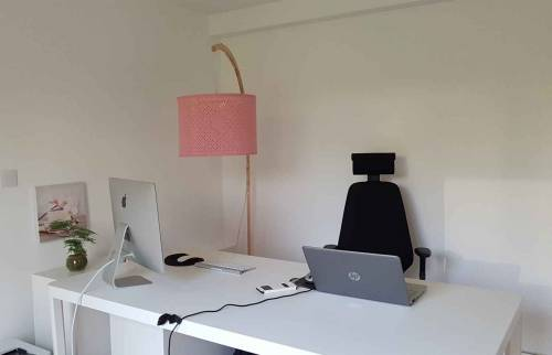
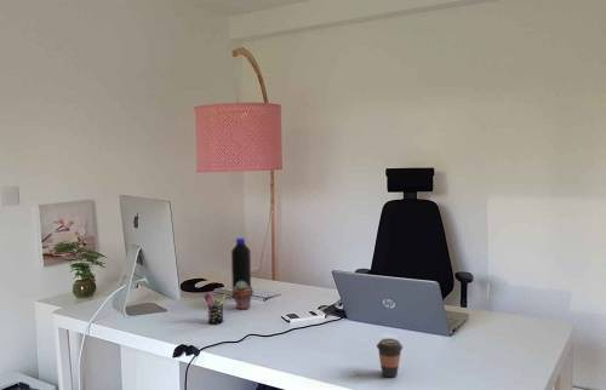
+ coffee cup [376,337,404,378]
+ potted succulent [231,281,255,310]
+ bottle [230,236,252,299]
+ pen holder [204,291,228,326]
